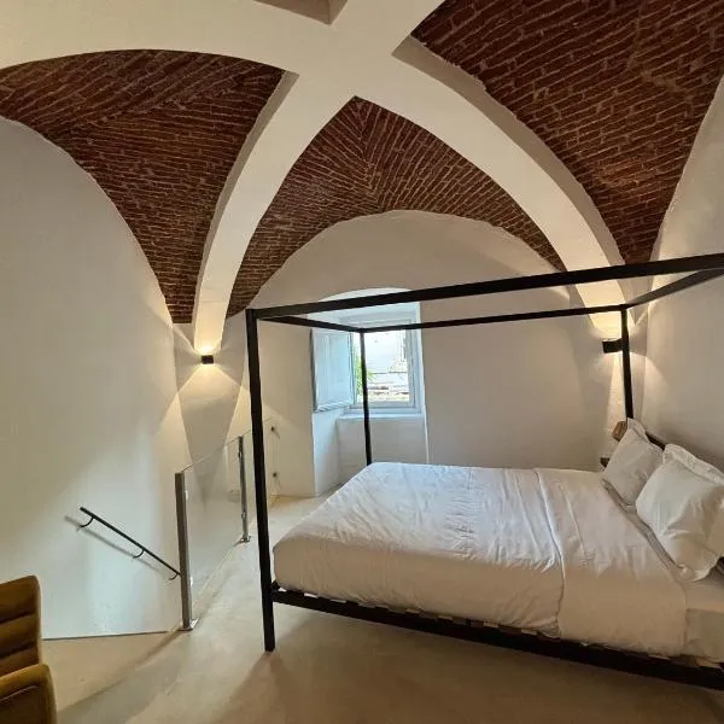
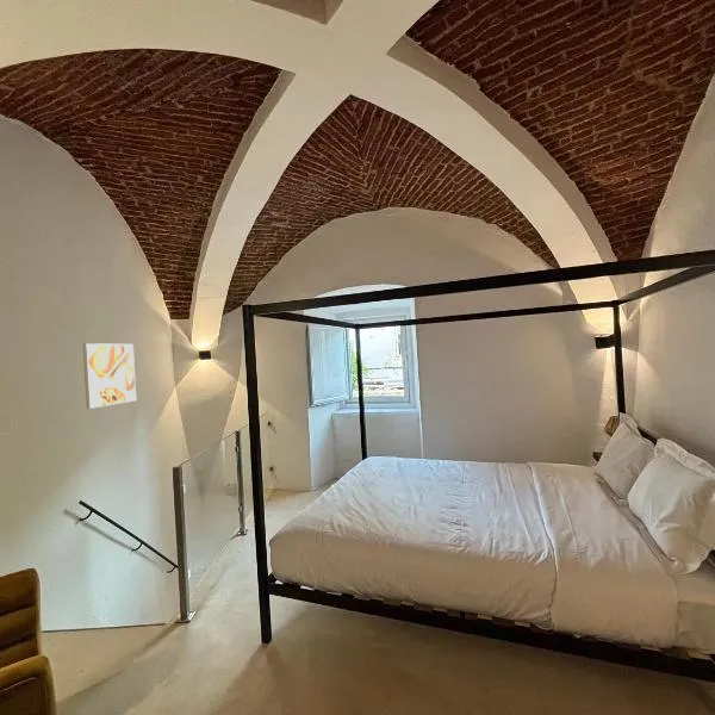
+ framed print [82,342,137,410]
